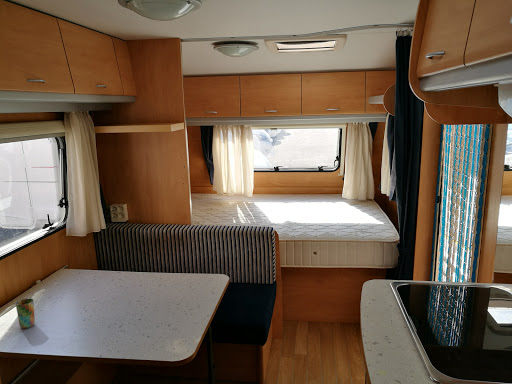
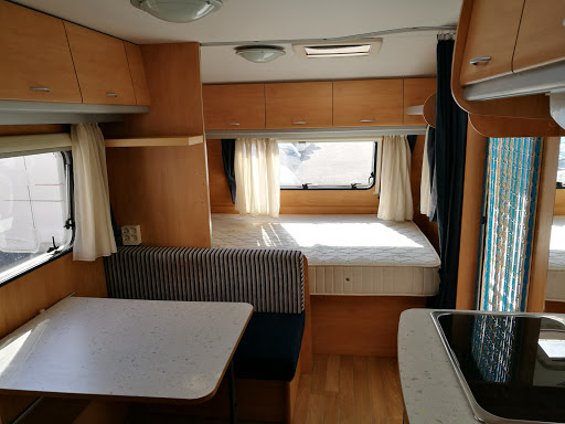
- cup [15,298,36,329]
